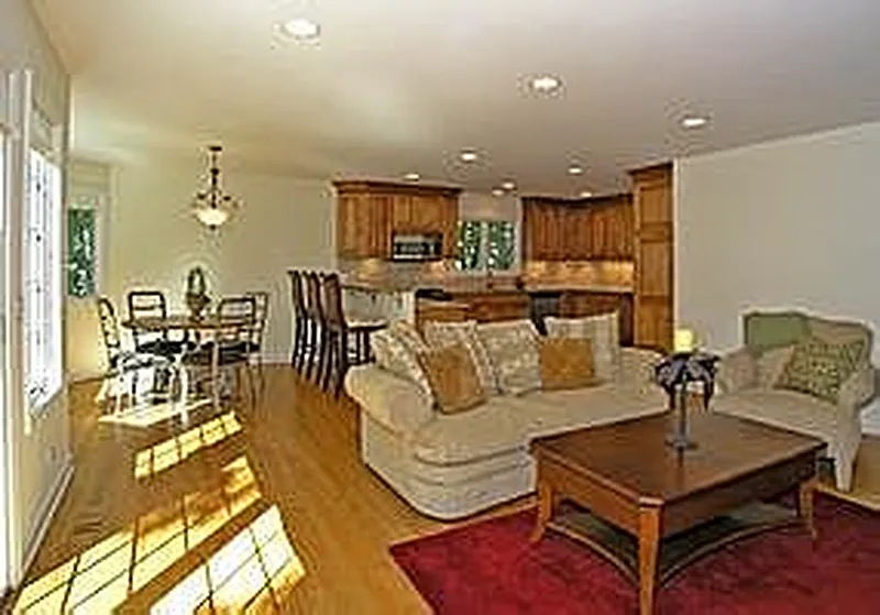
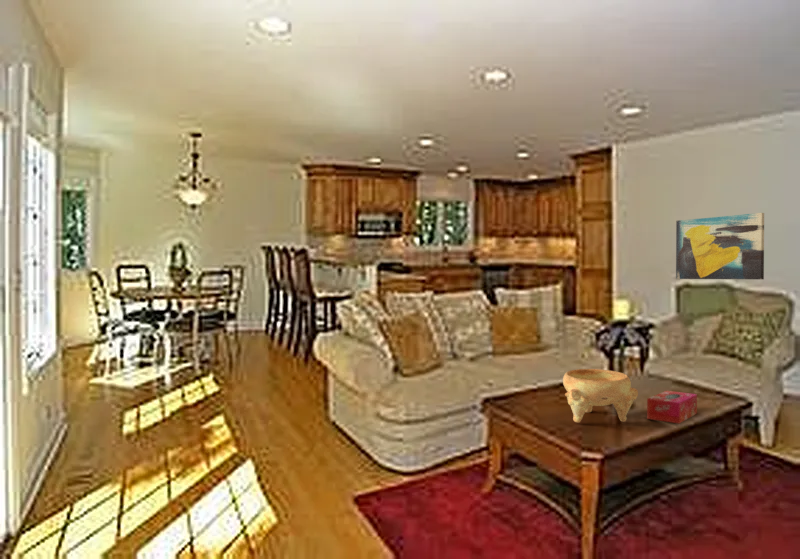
+ tissue box [646,390,698,424]
+ decorative bowl [562,368,639,424]
+ wall art [675,212,765,280]
